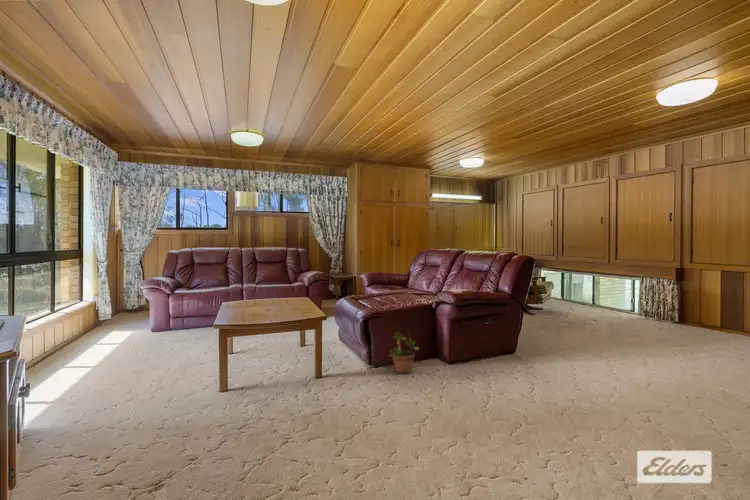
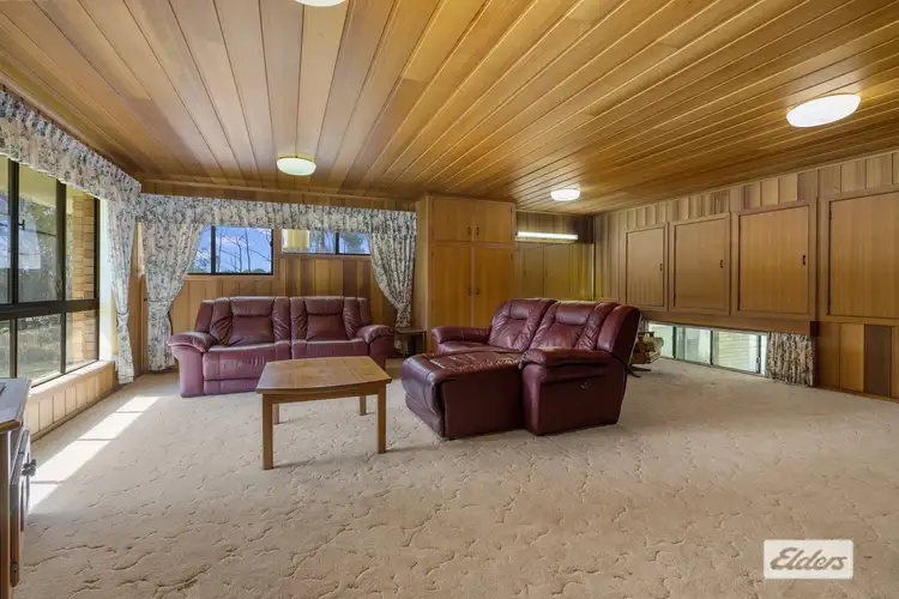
- potted plant [388,331,420,375]
